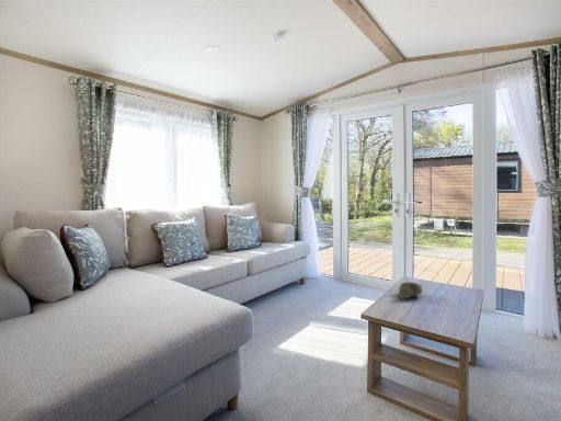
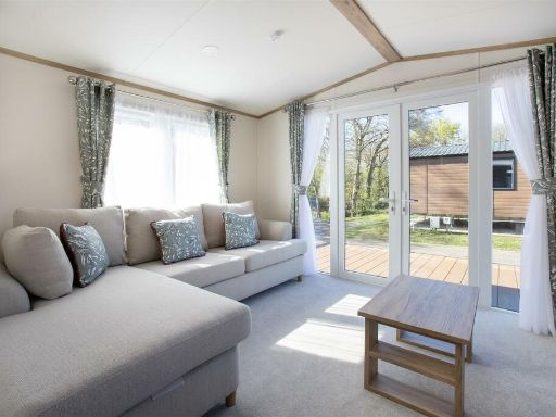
- decorative bowl [398,281,424,300]
